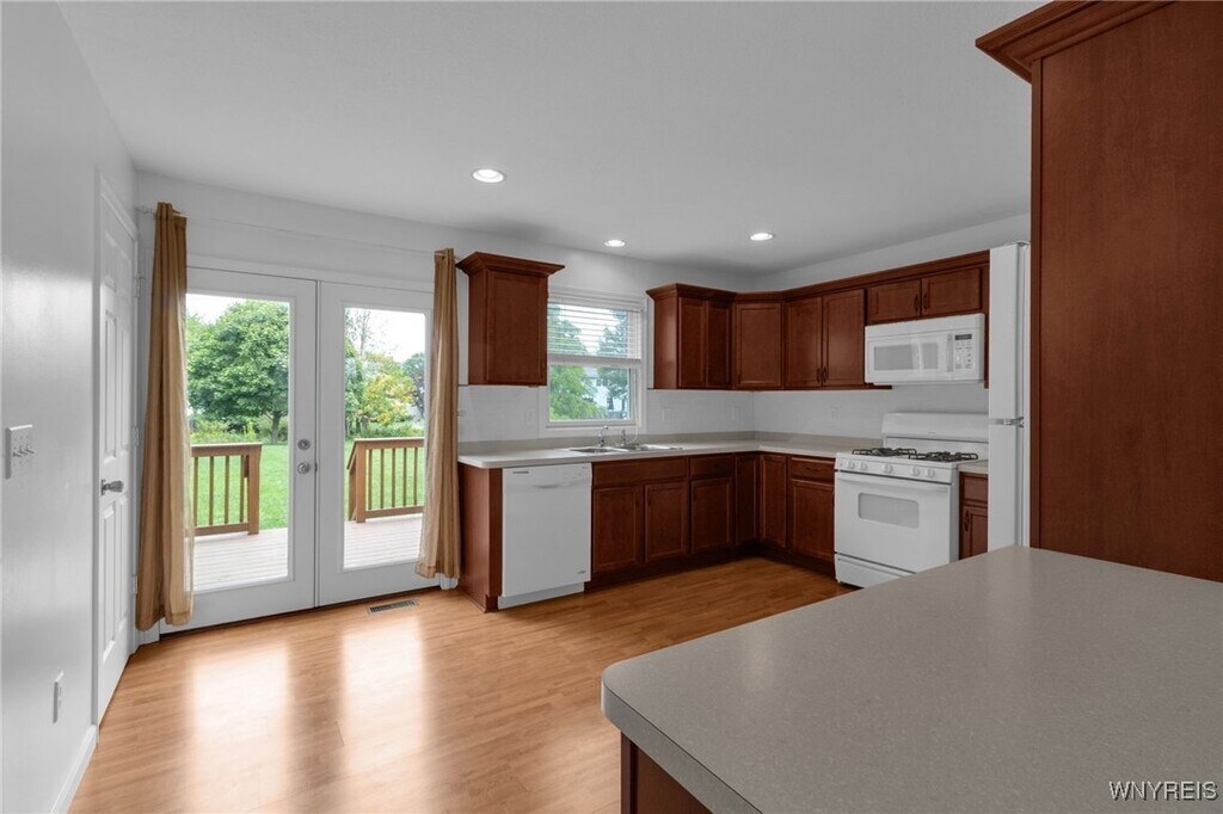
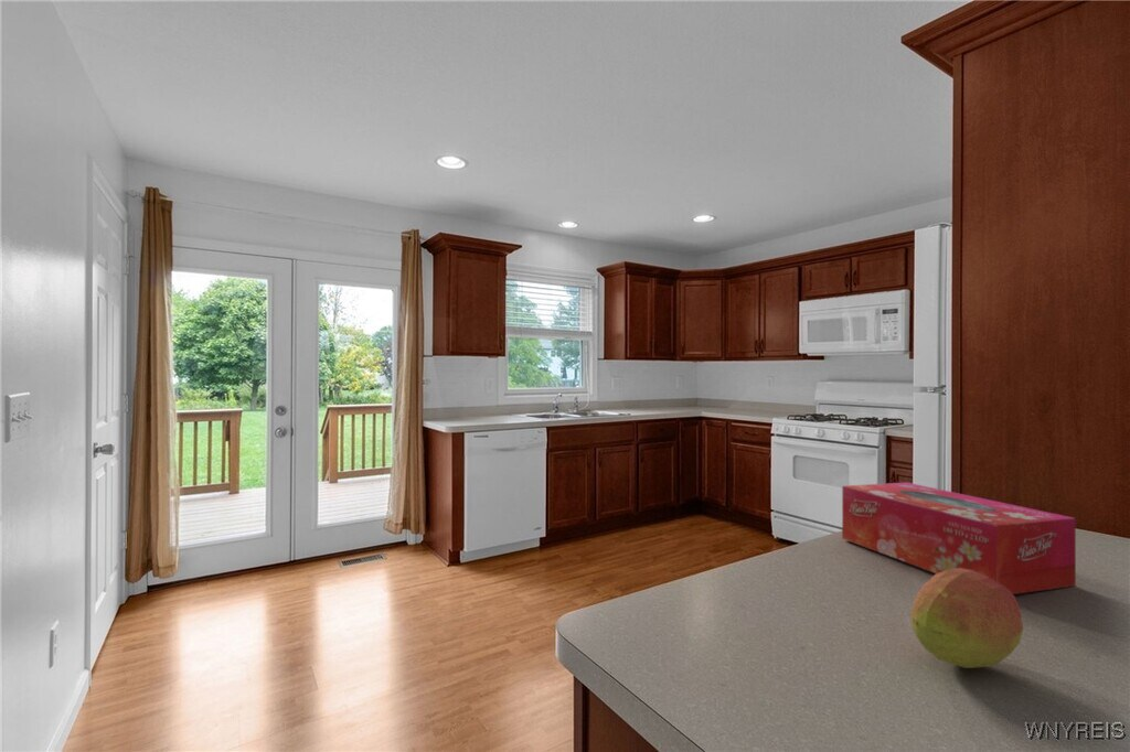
+ tissue box [841,481,1077,595]
+ fruit [910,568,1024,669]
